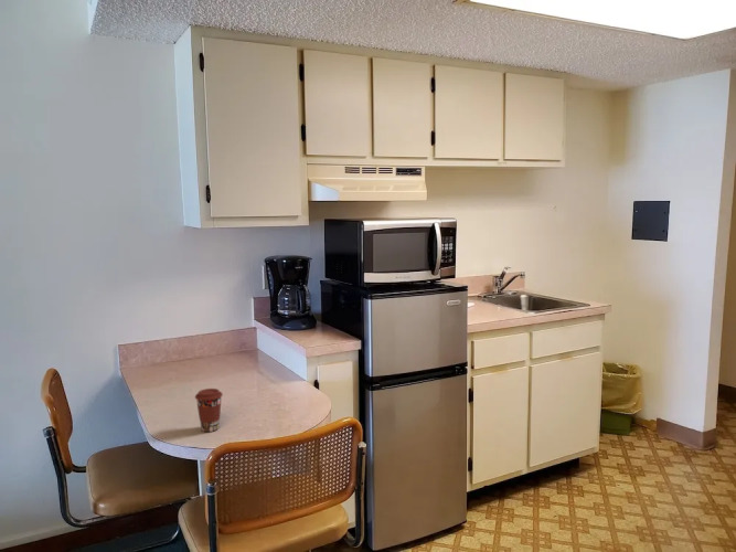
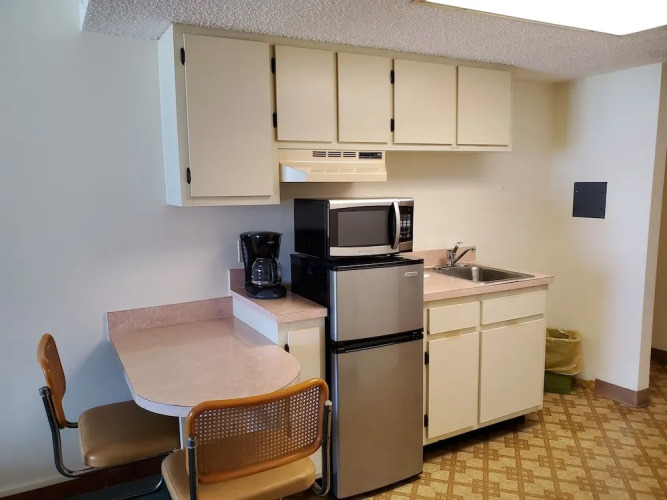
- coffee cup [194,388,224,433]
